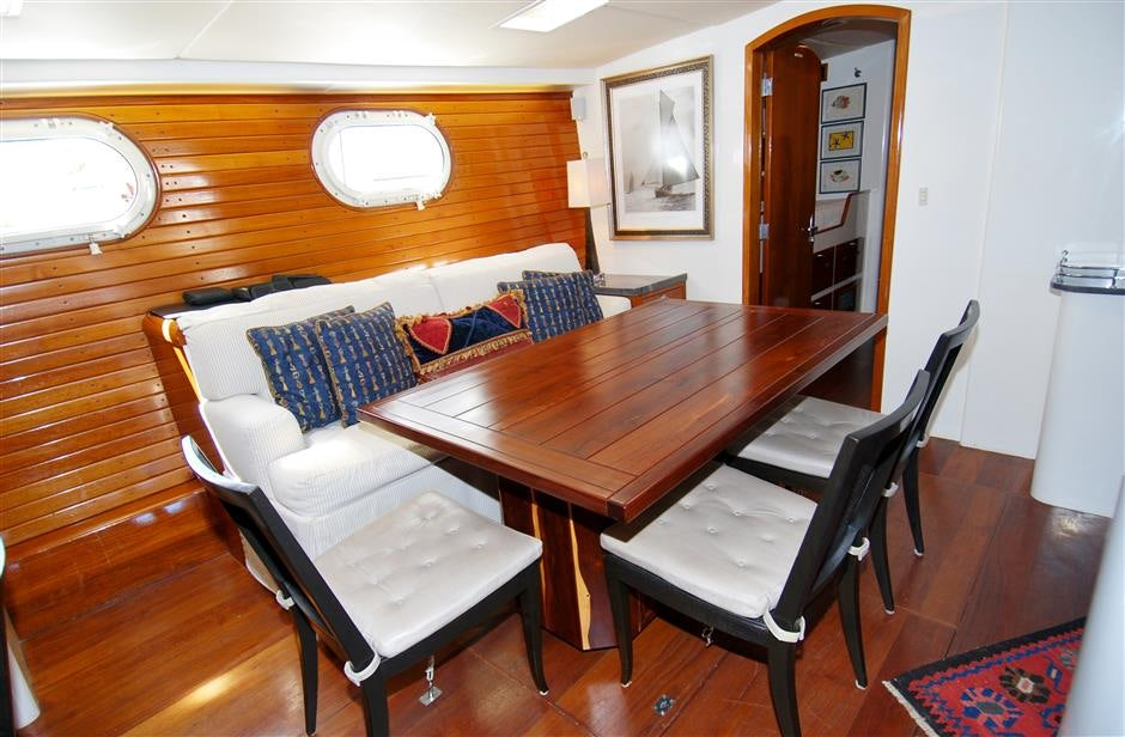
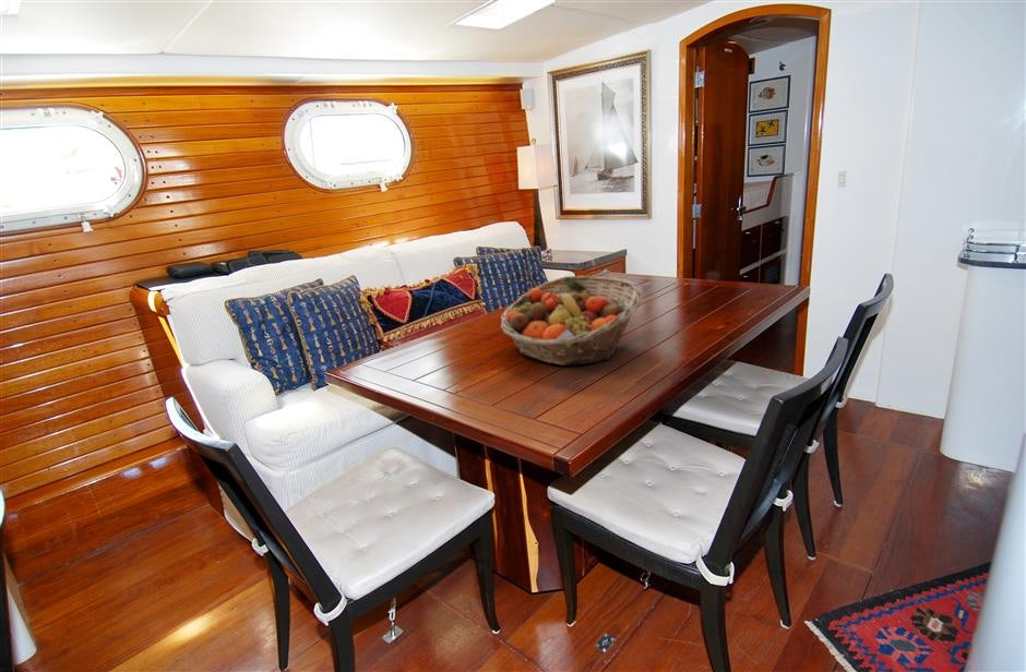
+ fruit basket [500,275,643,367]
